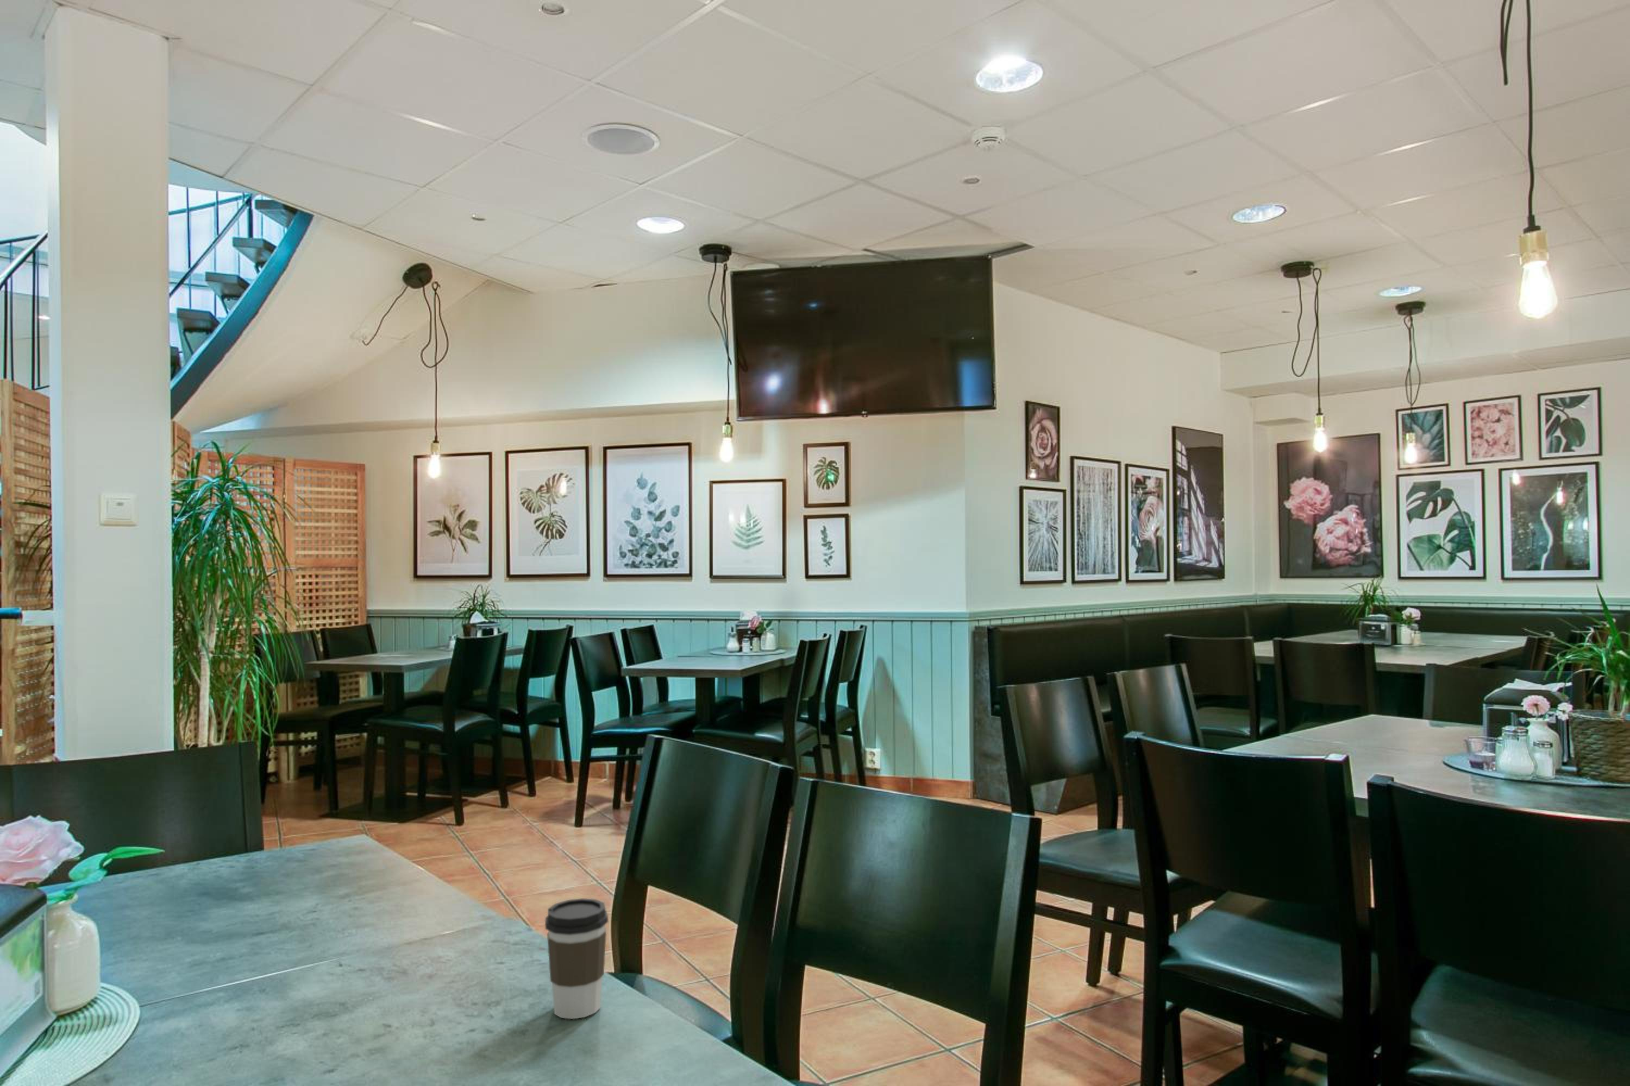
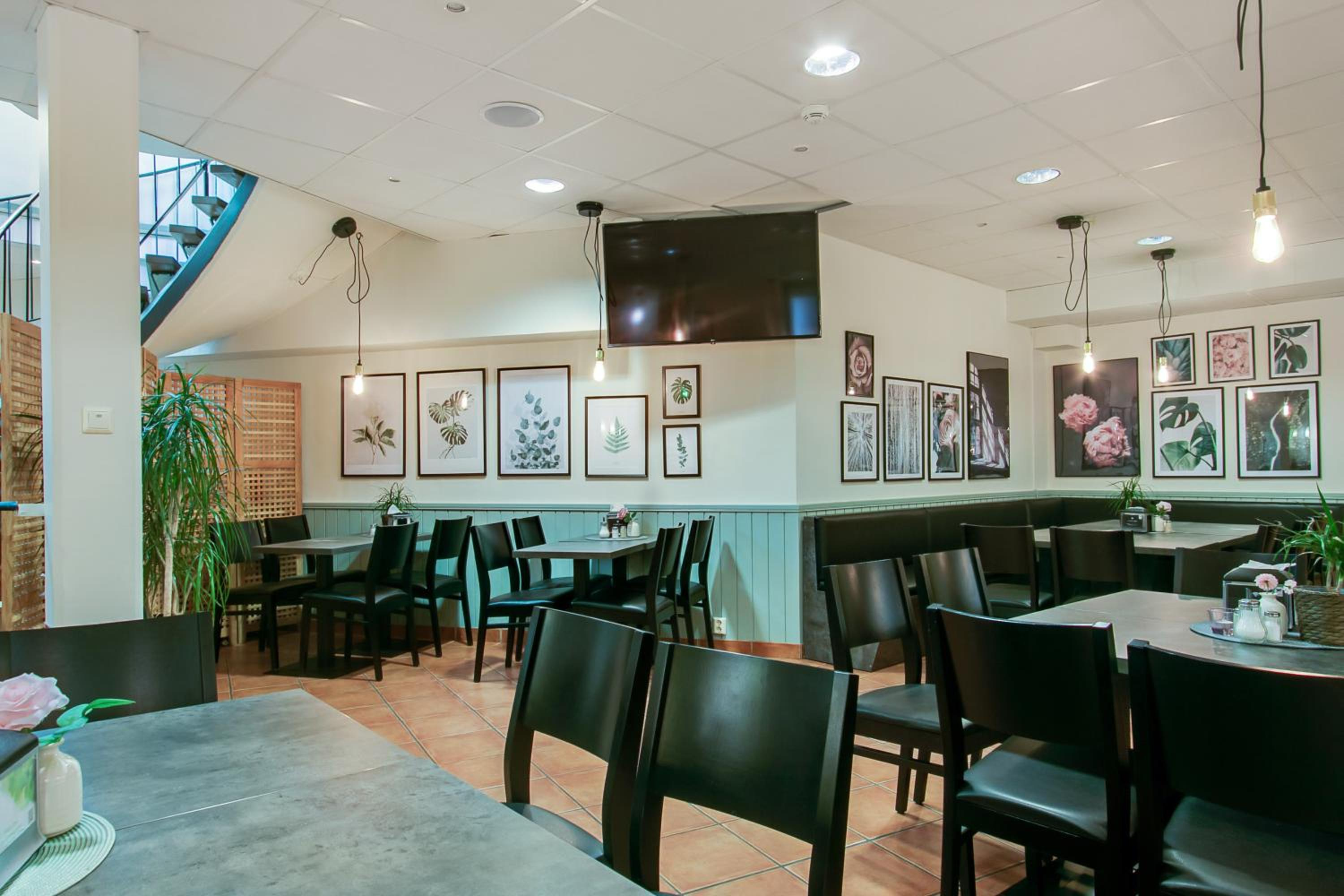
- coffee cup [545,898,609,1019]
